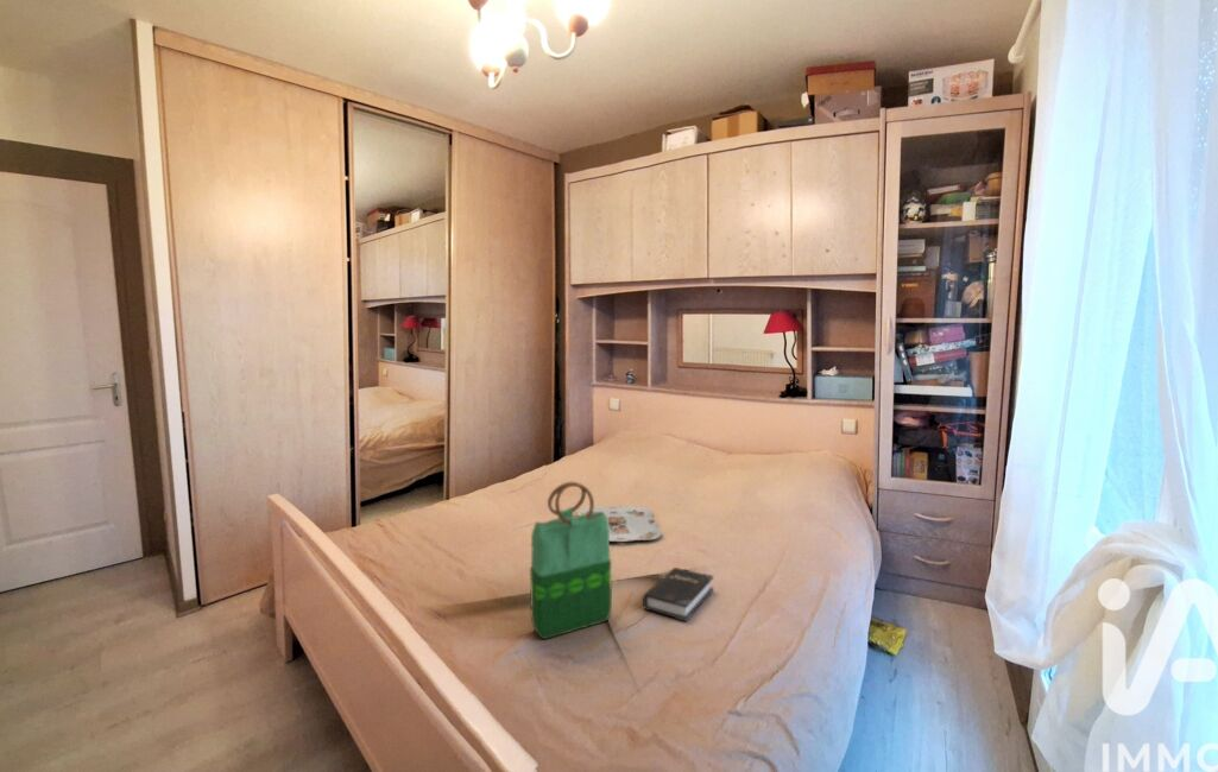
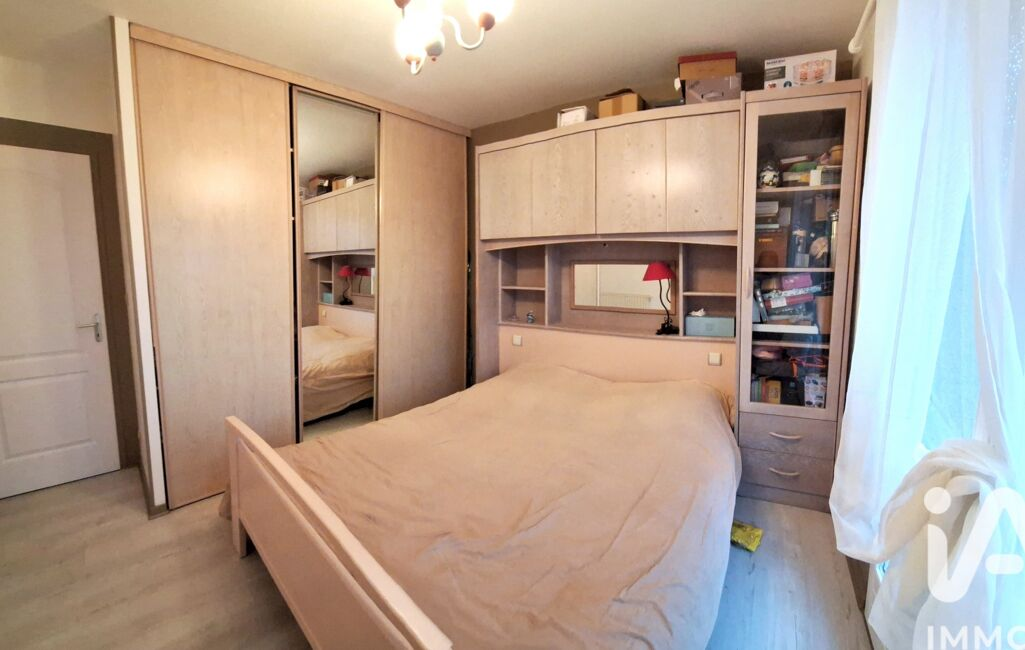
- hardback book [642,567,714,622]
- tote bag [529,481,613,640]
- serving tray [576,505,663,543]
